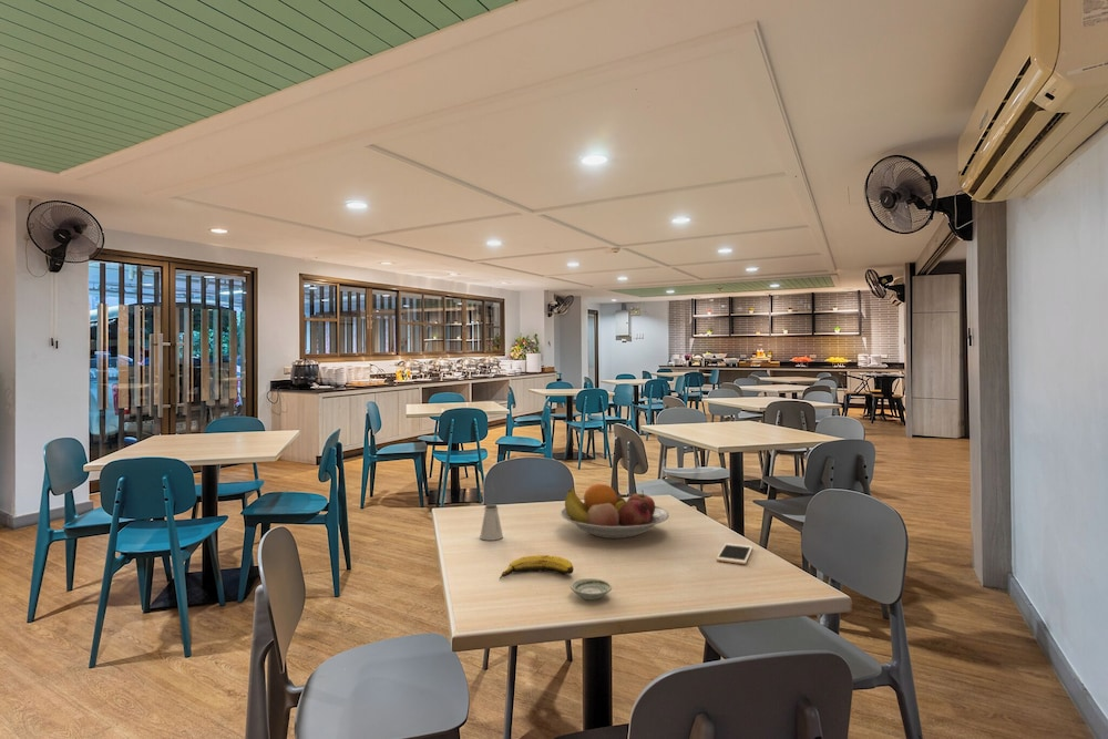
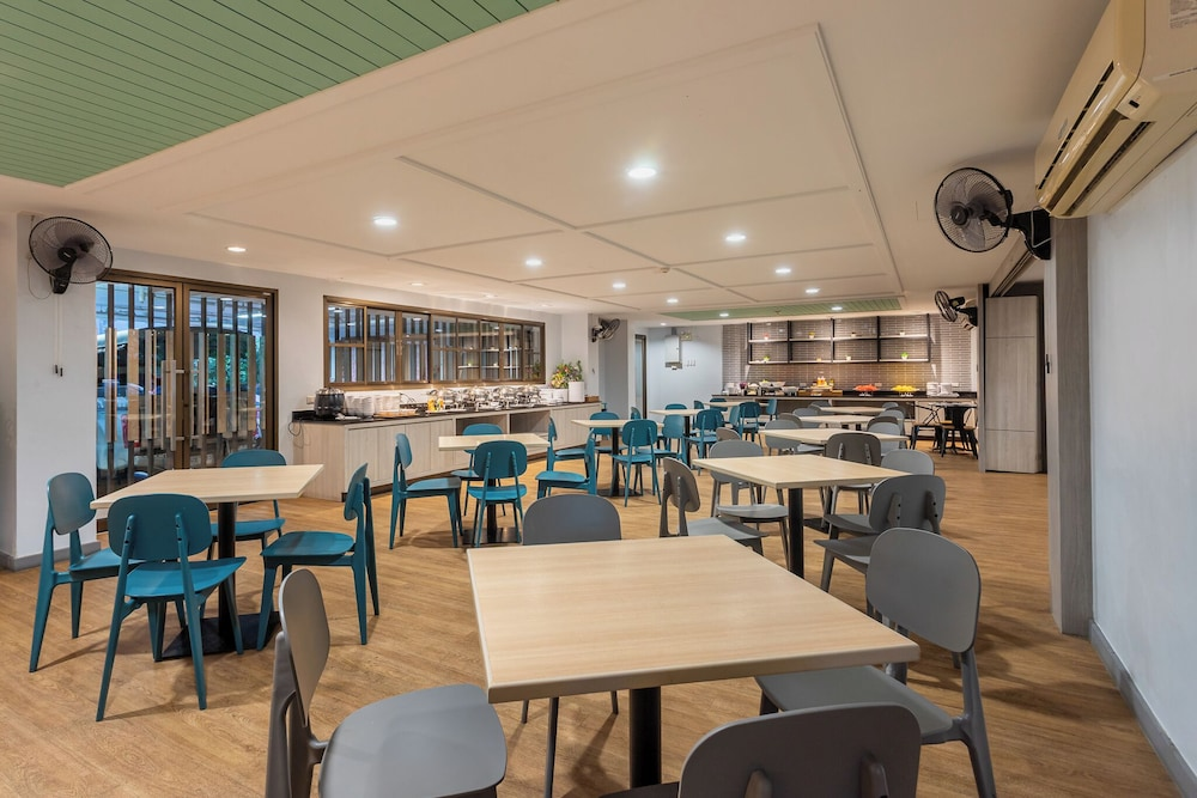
- cell phone [716,542,753,565]
- fruit bowl [560,483,670,540]
- saltshaker [479,503,504,542]
- saucer [570,577,613,601]
- banana [499,554,574,579]
